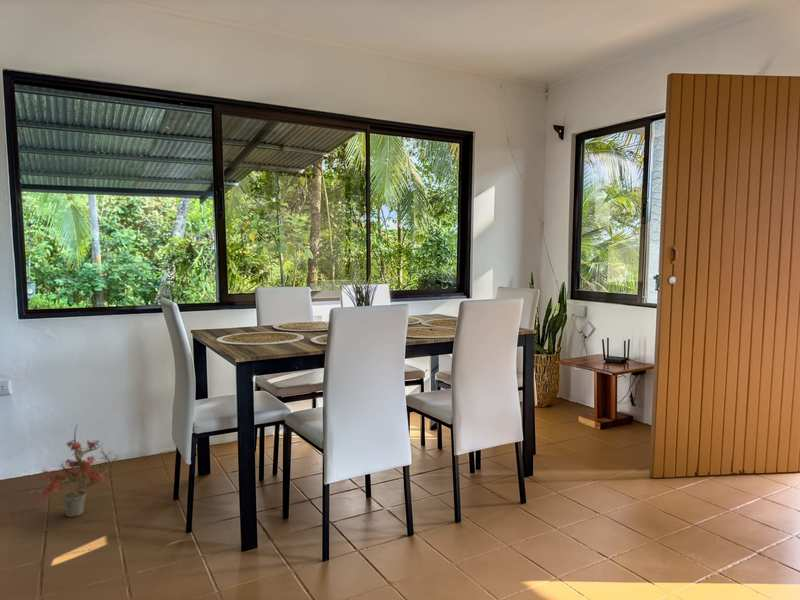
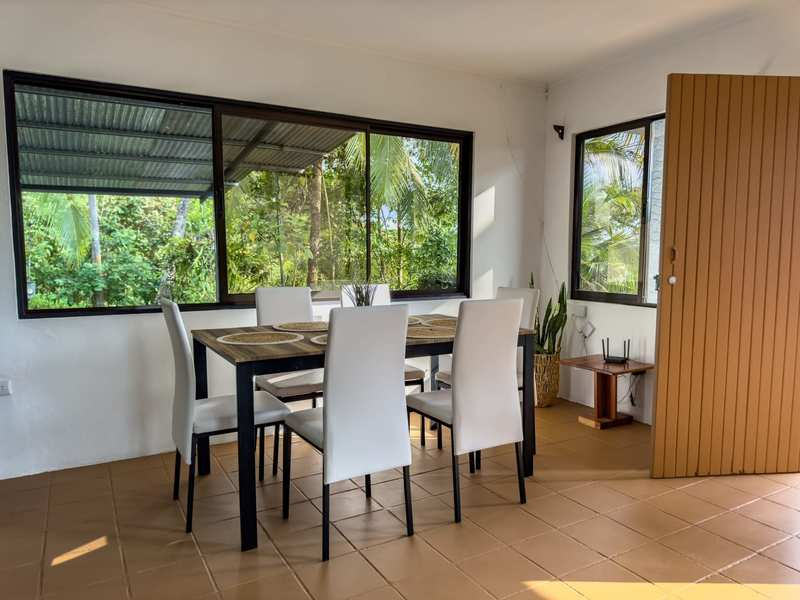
- potted plant [28,424,122,518]
